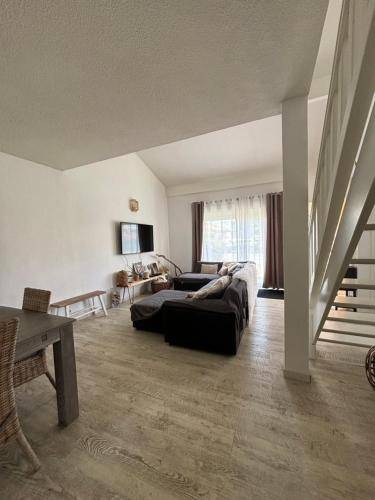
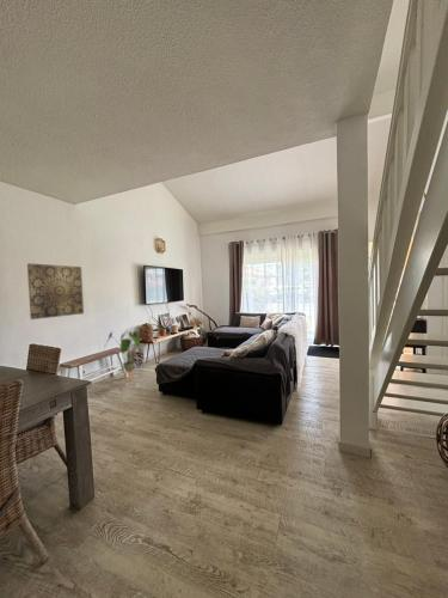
+ wall art [26,262,85,321]
+ house plant [104,330,141,386]
